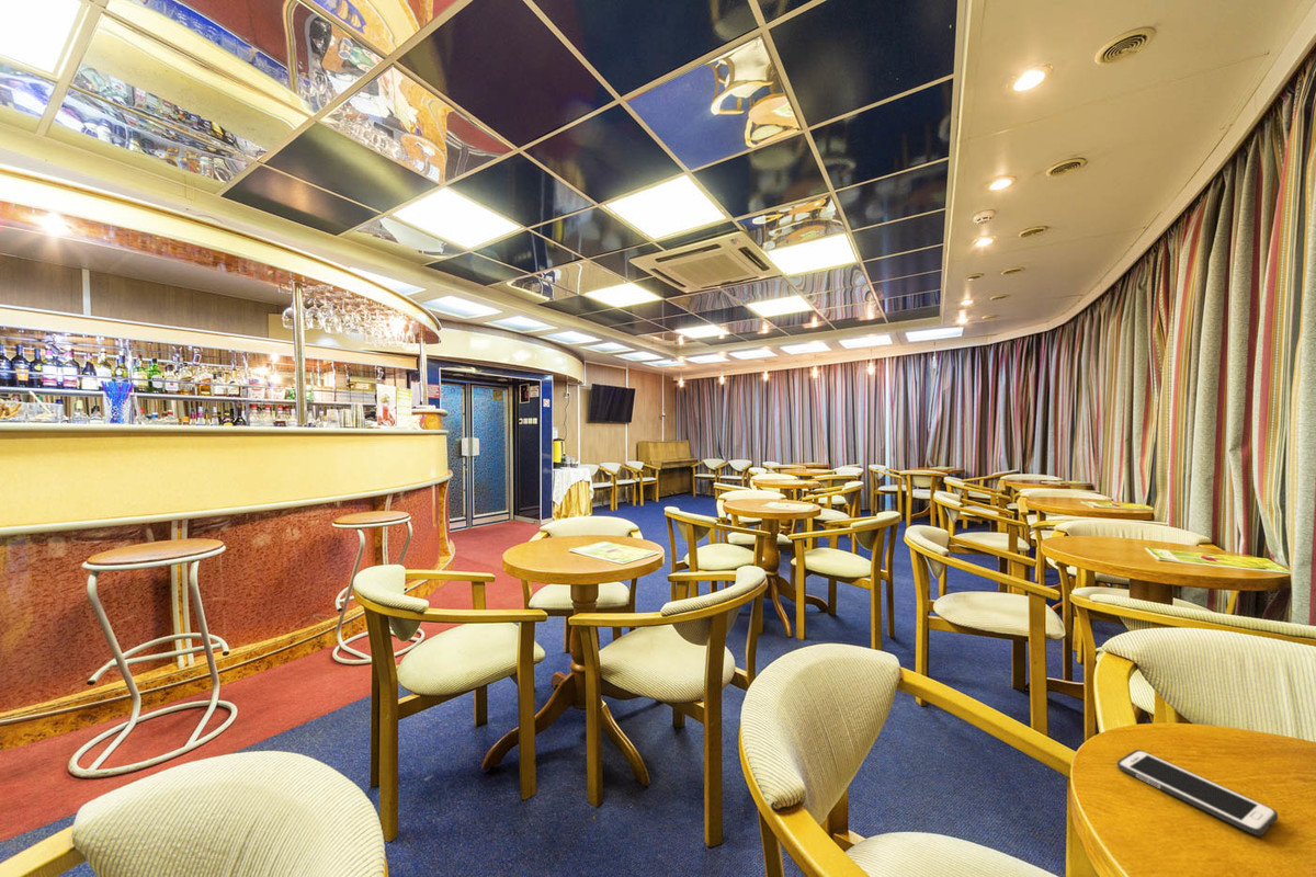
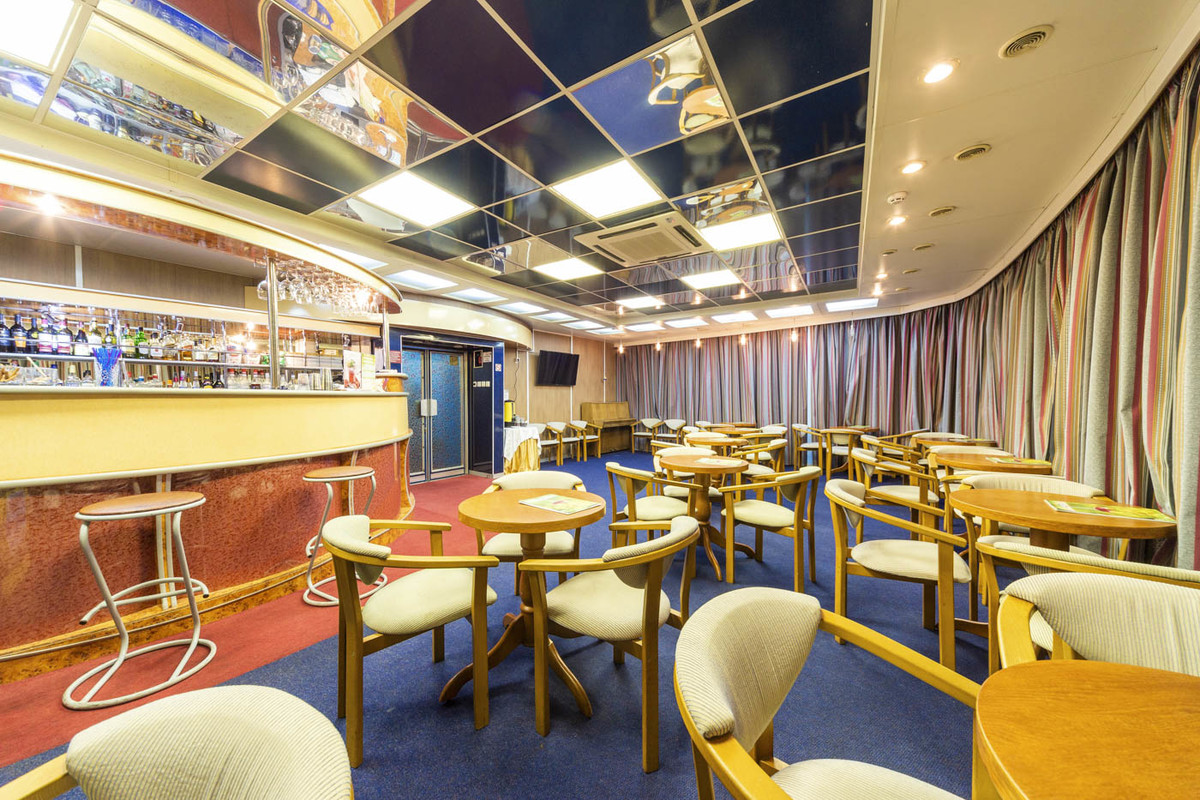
- cell phone [1116,749,1279,836]
